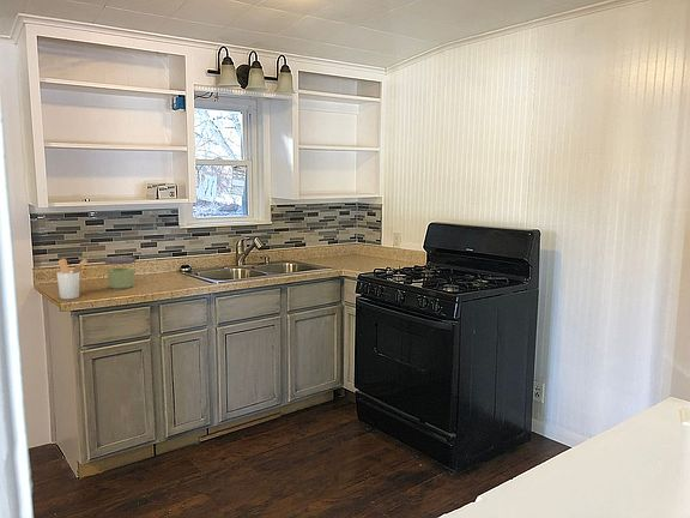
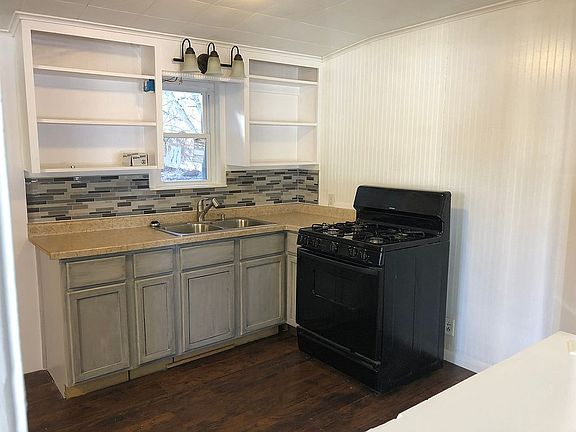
- utensil holder [55,258,89,300]
- jar [103,255,137,290]
